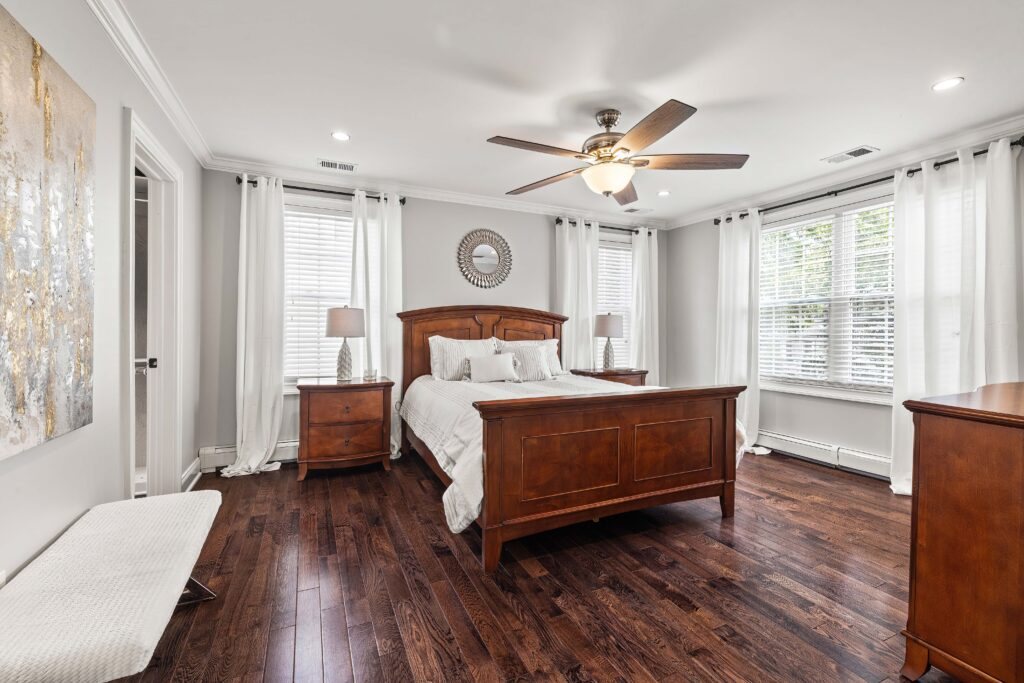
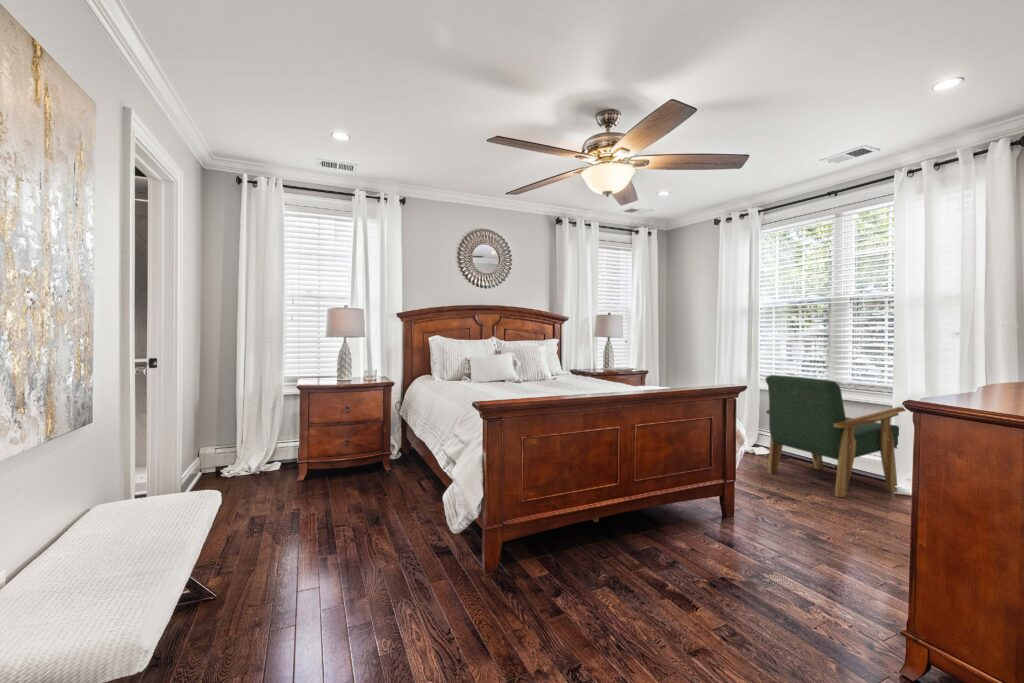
+ armchair [764,374,907,498]
